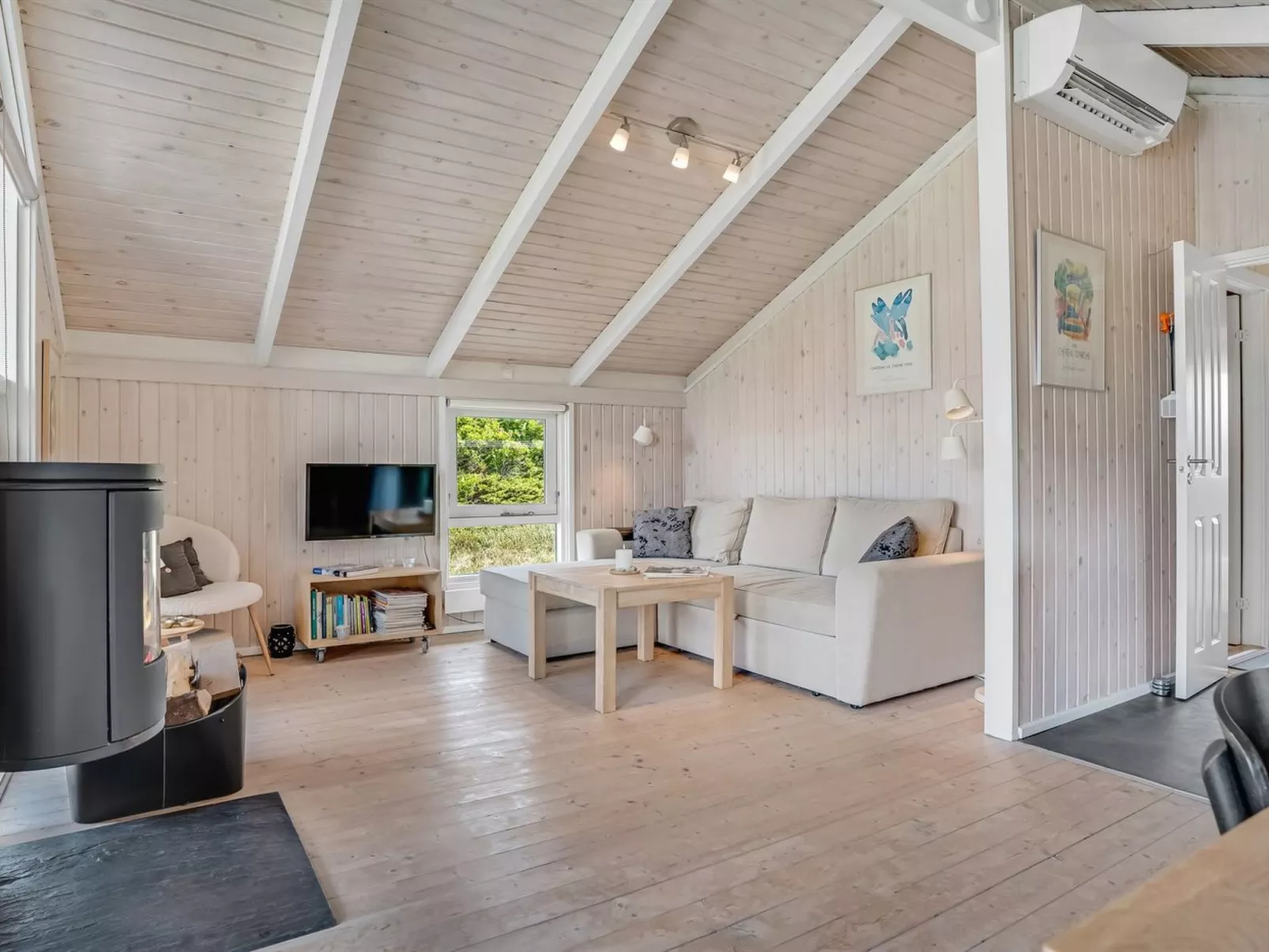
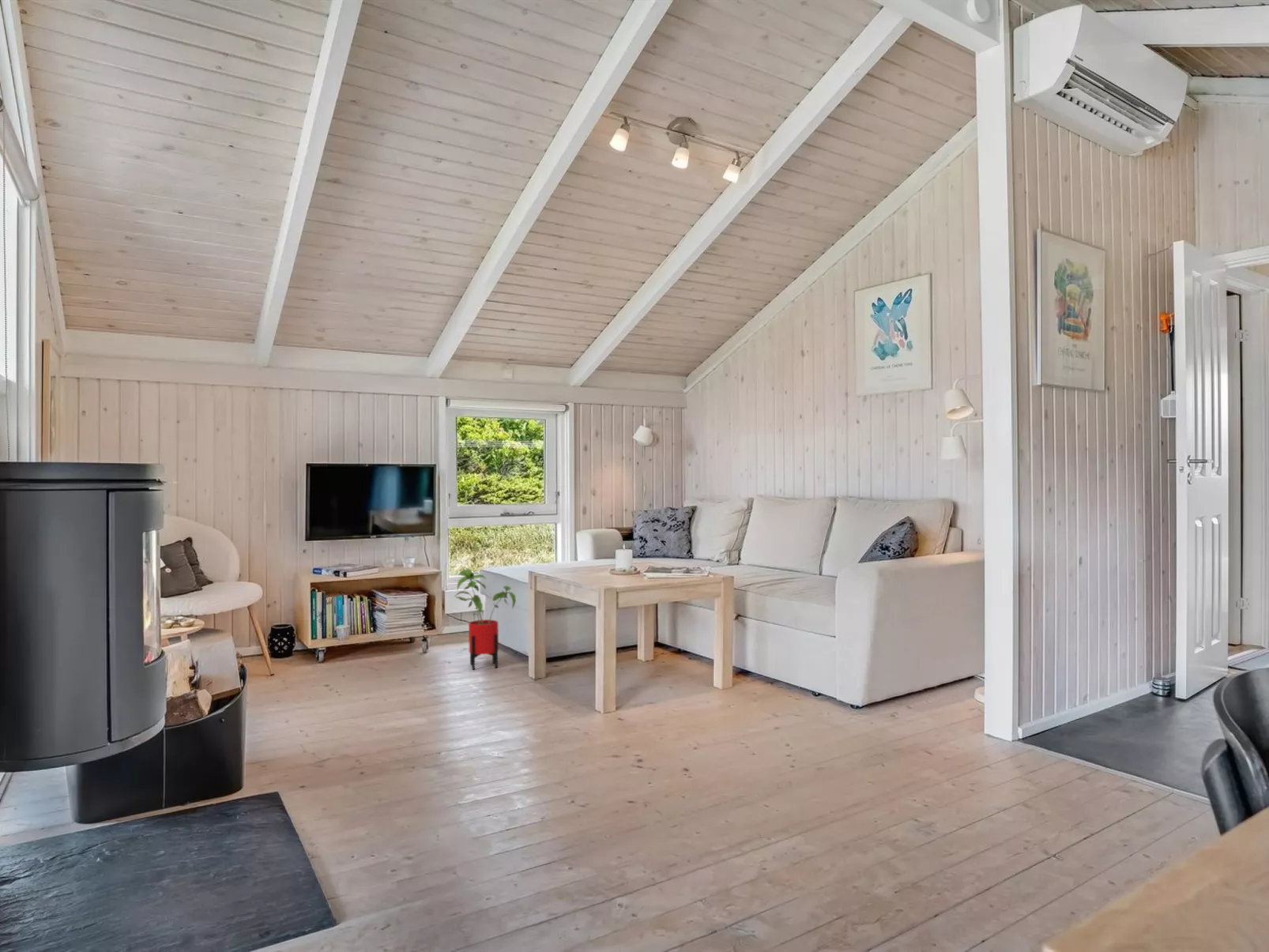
+ house plant [455,568,517,671]
